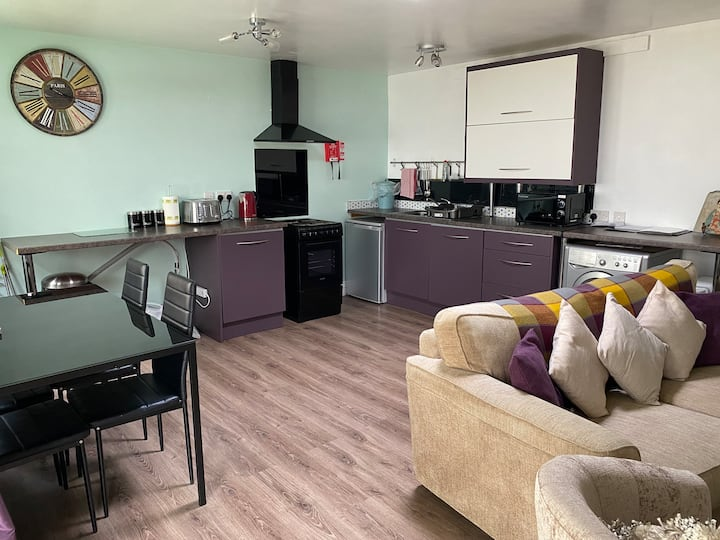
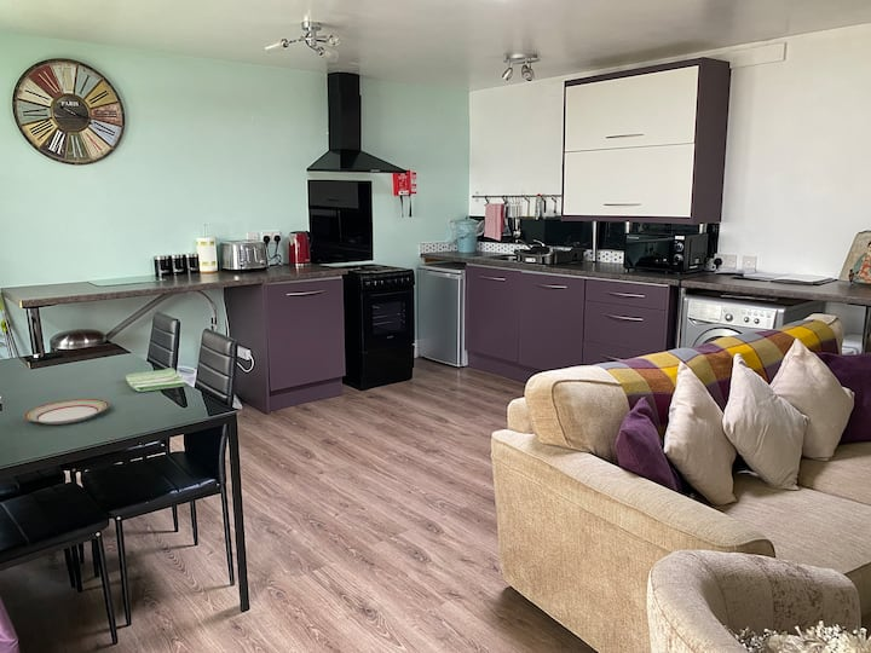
+ dish towel [123,366,186,393]
+ plate [23,398,110,426]
